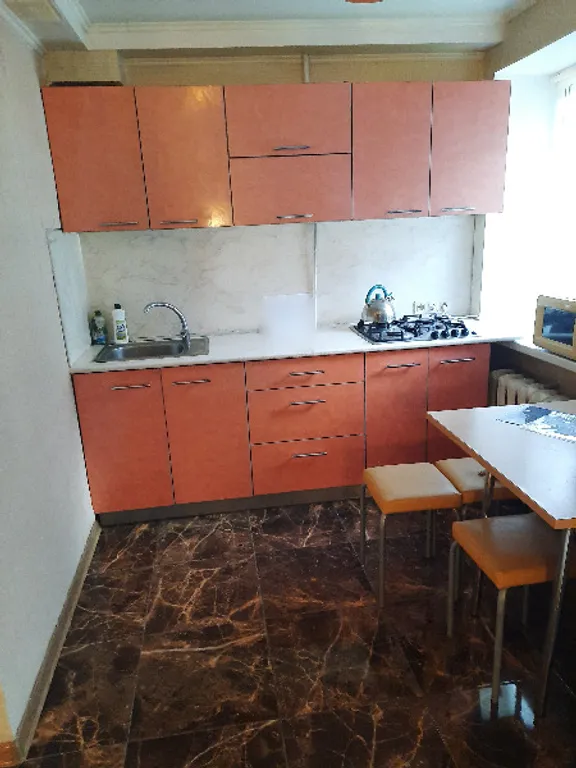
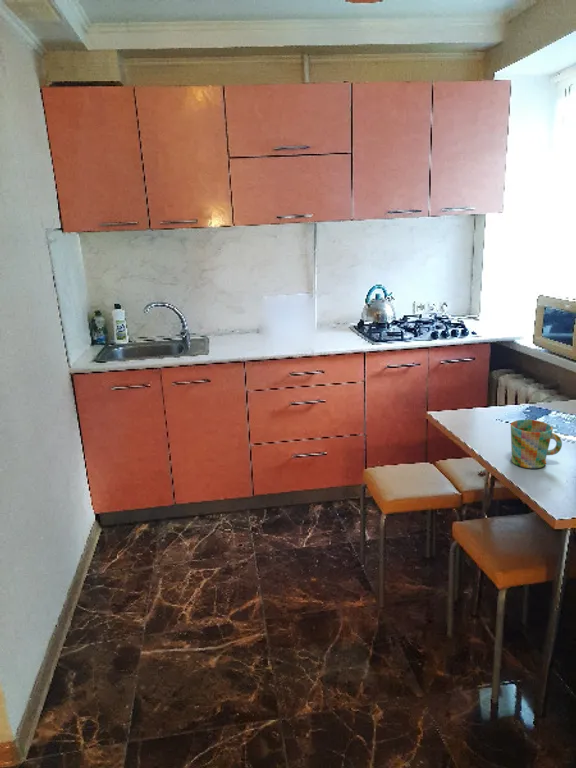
+ mug [510,419,563,469]
